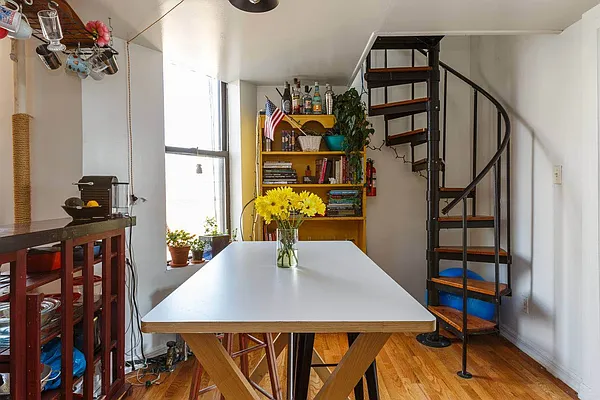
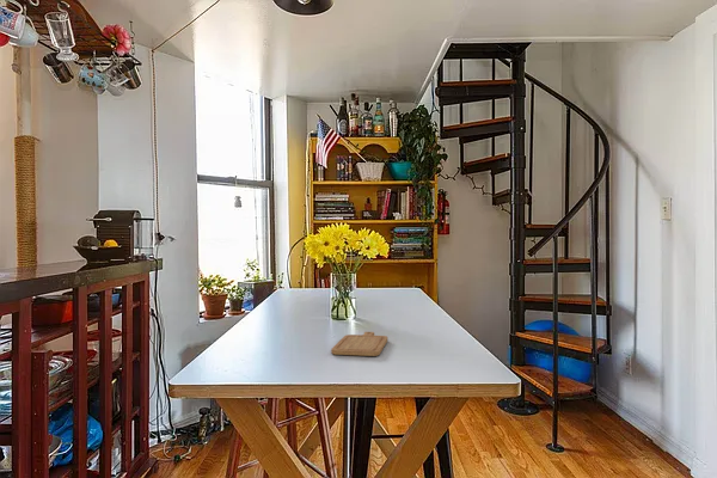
+ chopping board [330,331,388,357]
